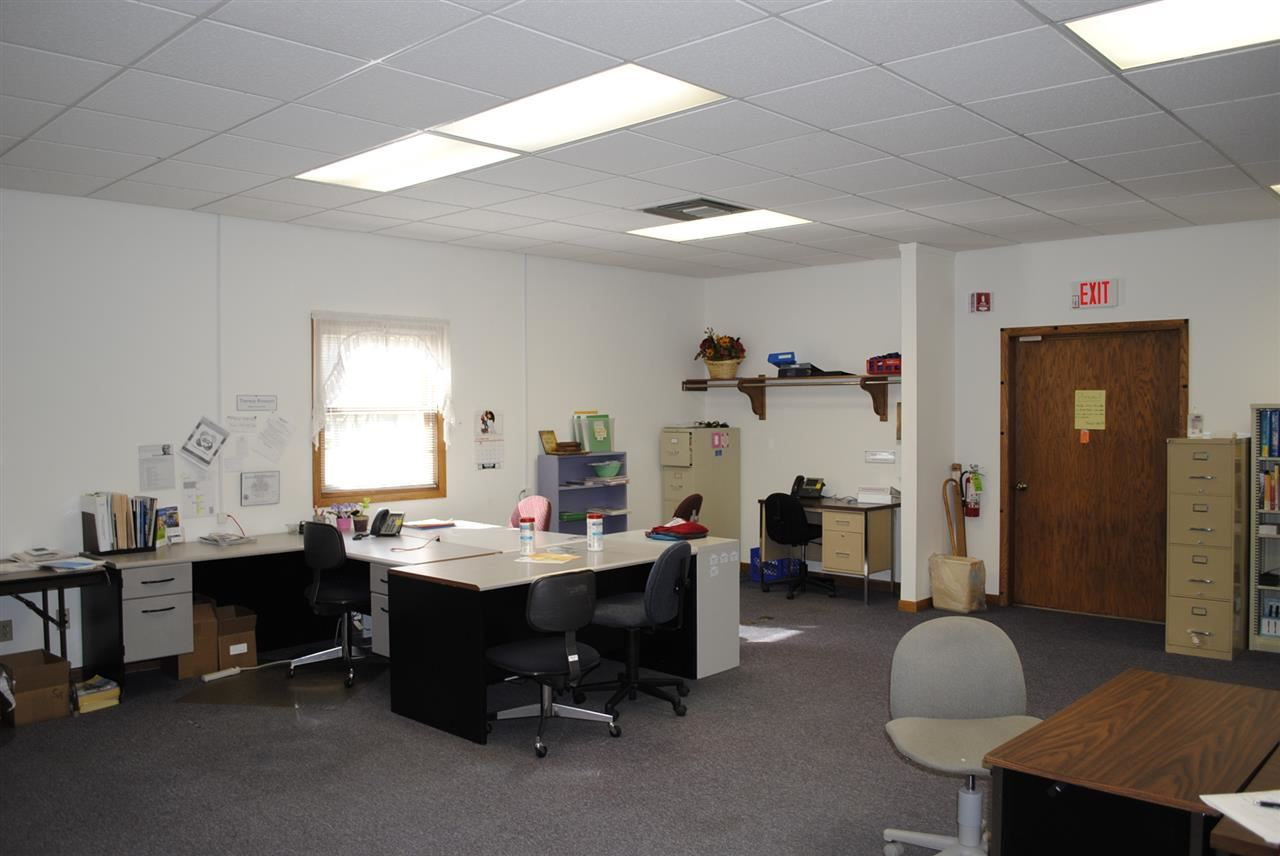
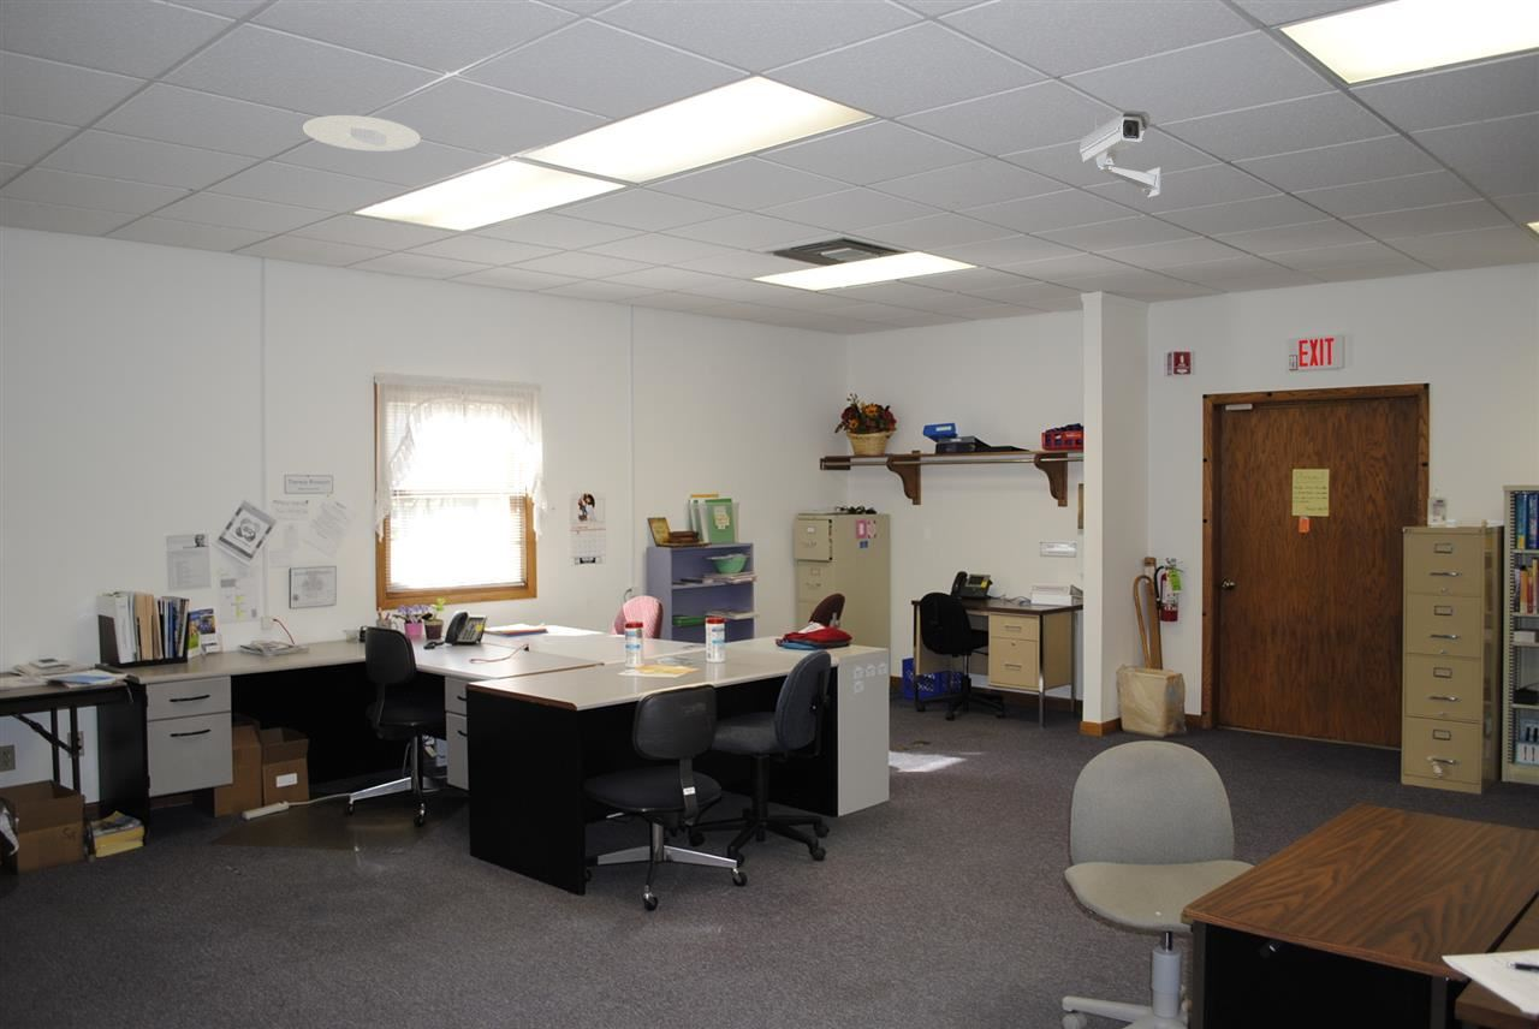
+ security camera [1079,109,1161,198]
+ recessed light [302,114,422,153]
